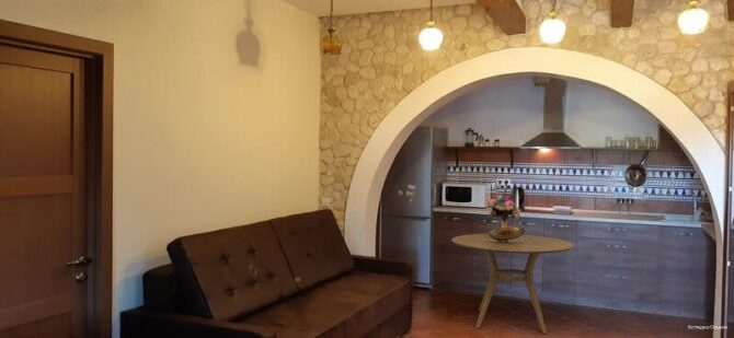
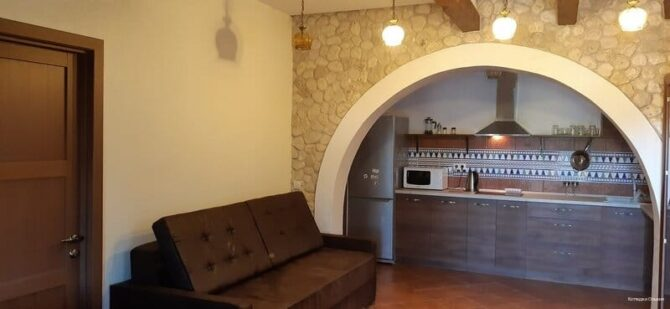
- dining table [450,233,575,335]
- bouquet [486,191,526,242]
